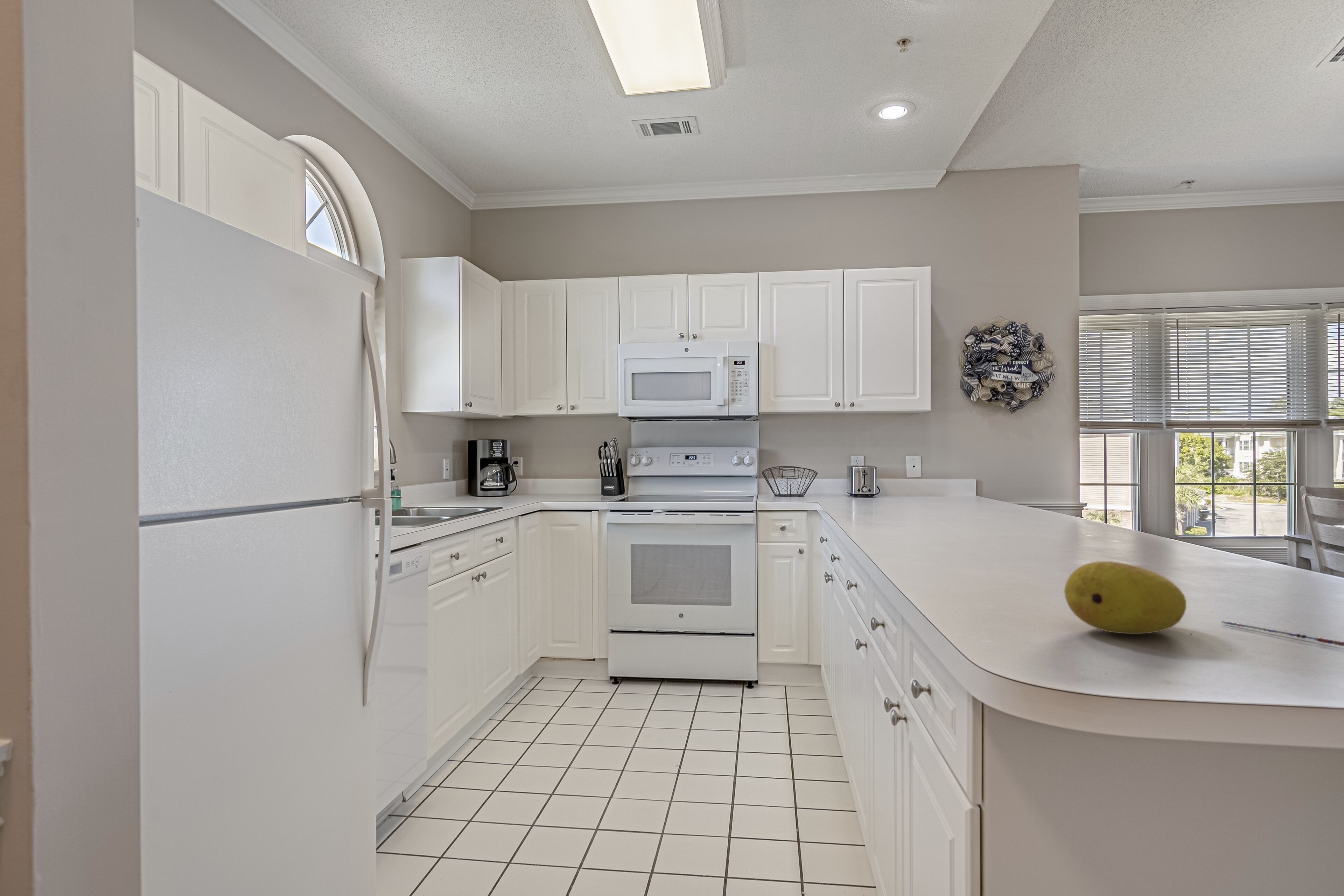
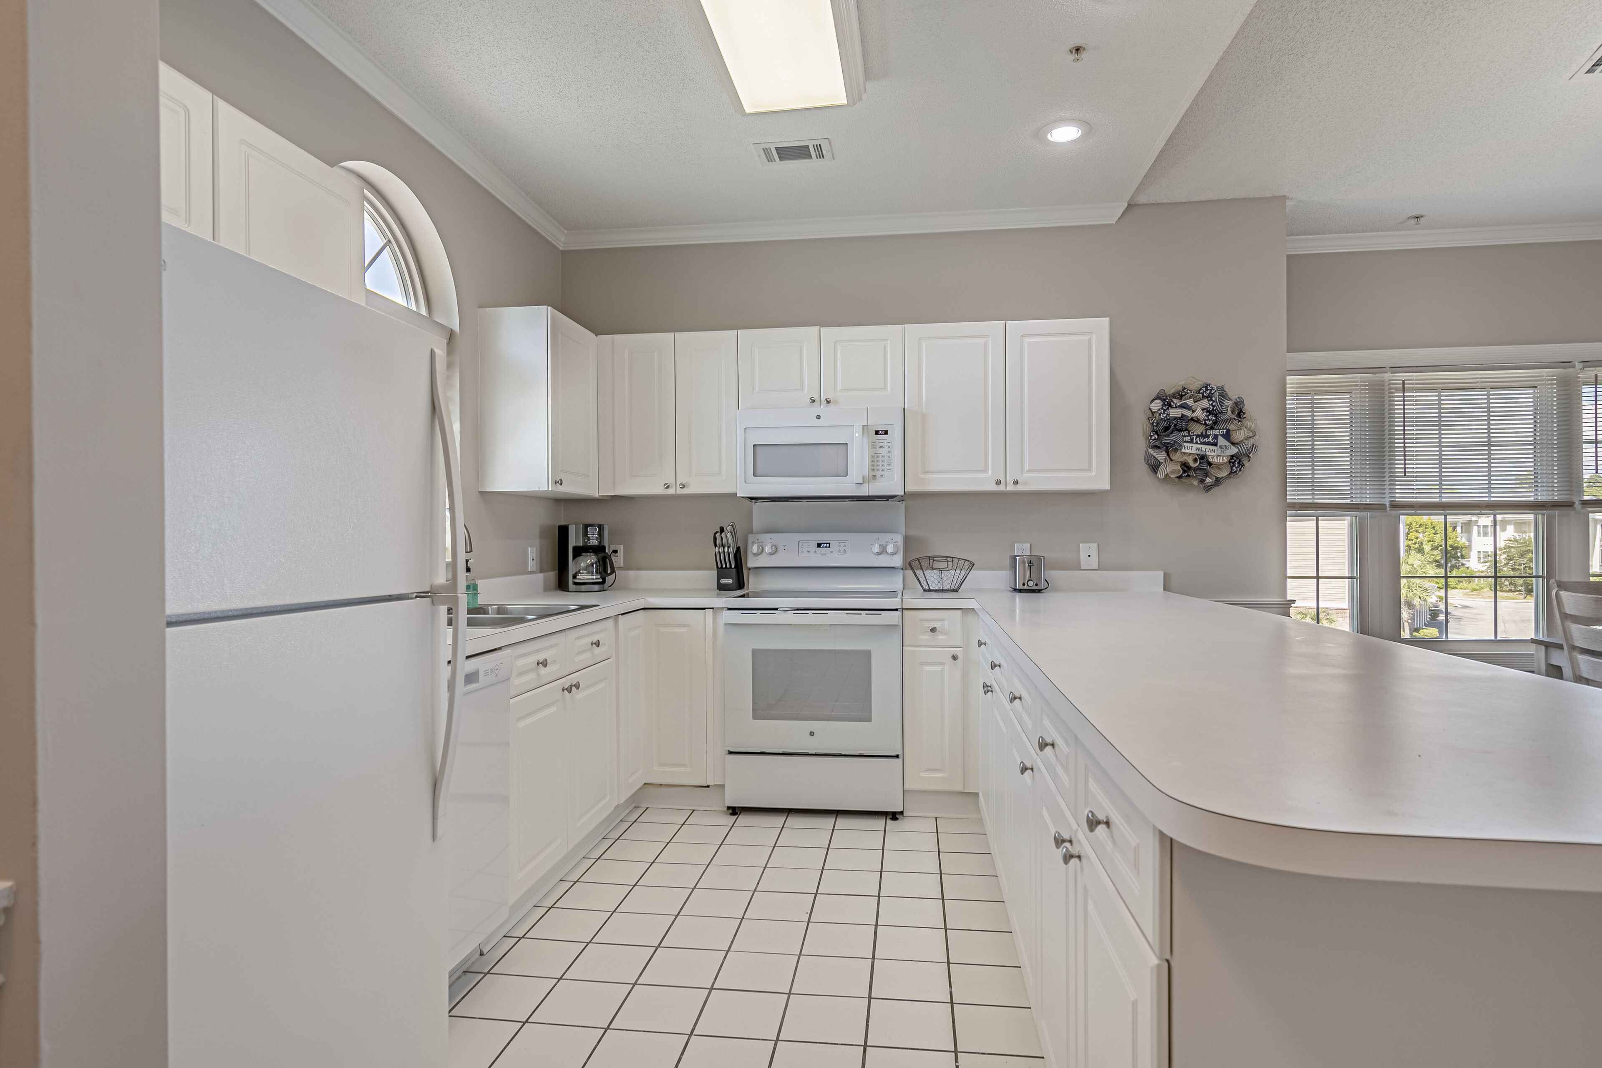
- fruit [1064,561,1187,634]
- pen [1220,621,1344,647]
